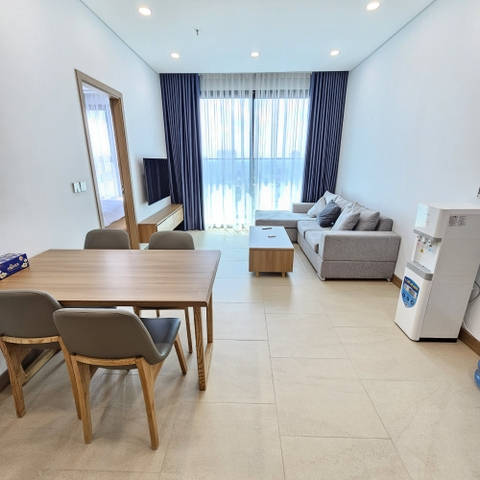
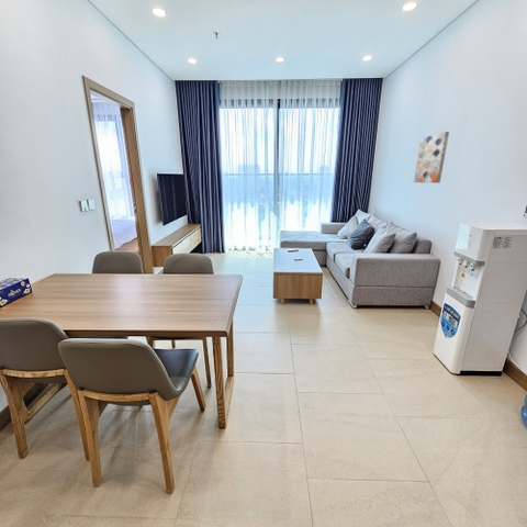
+ wall art [413,131,450,184]
